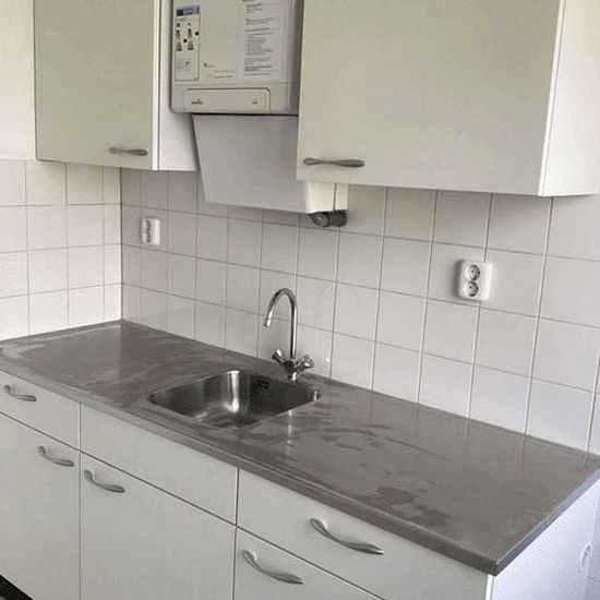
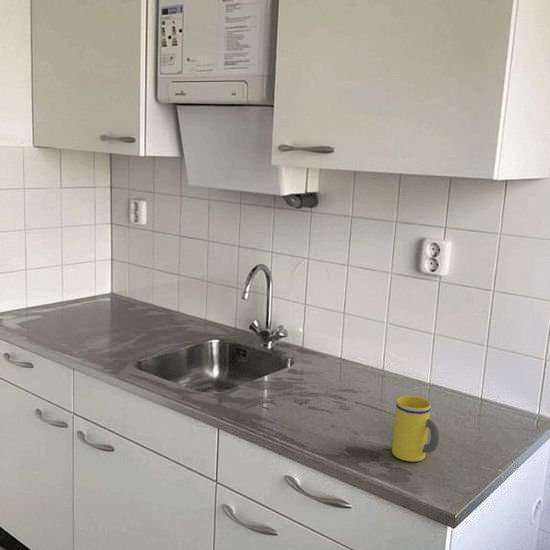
+ mug [391,395,440,463]
